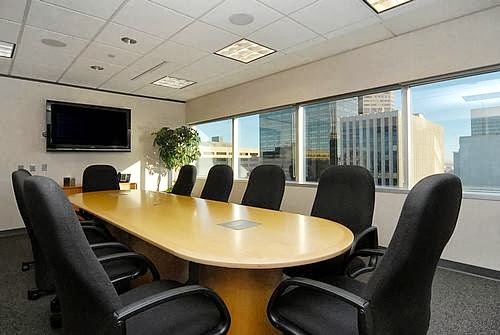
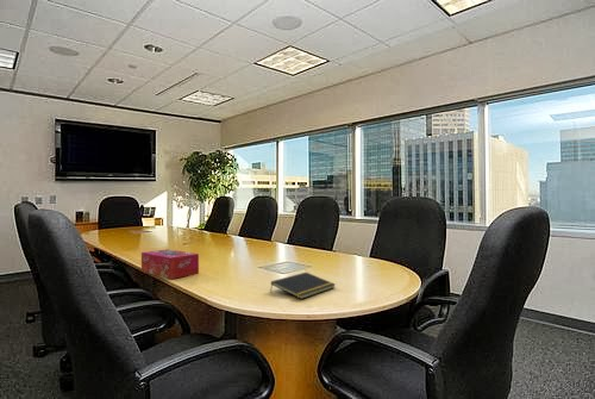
+ tissue box [140,248,200,280]
+ notepad [269,272,337,300]
